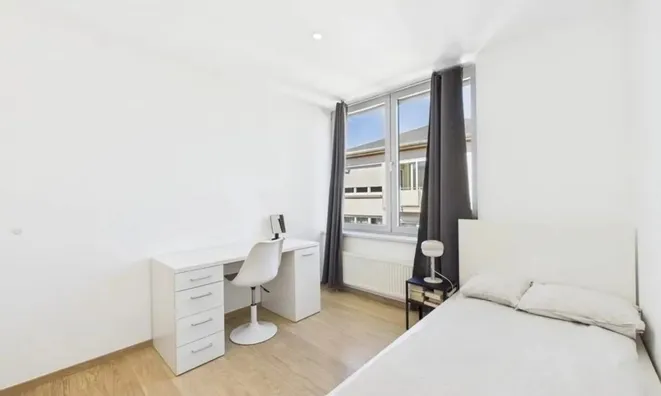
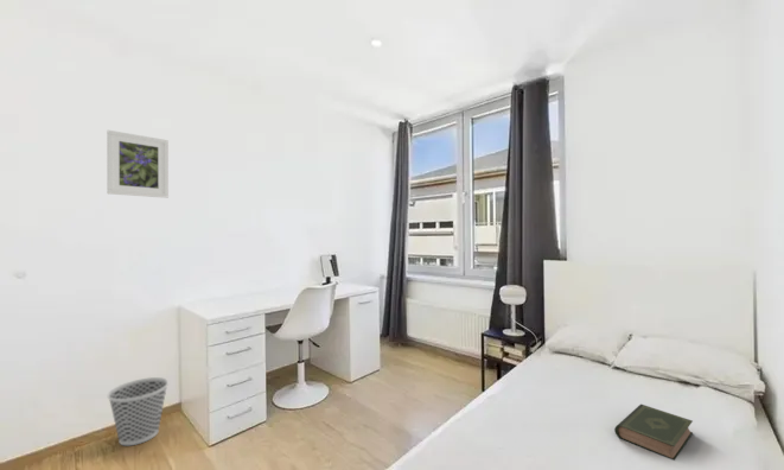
+ wastebasket [107,376,170,446]
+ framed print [106,129,170,199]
+ book [613,402,694,462]
